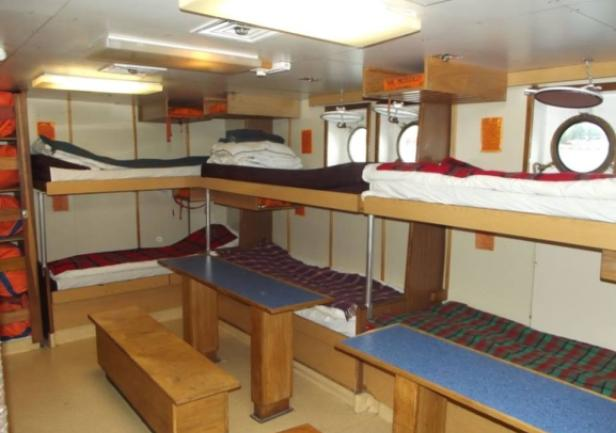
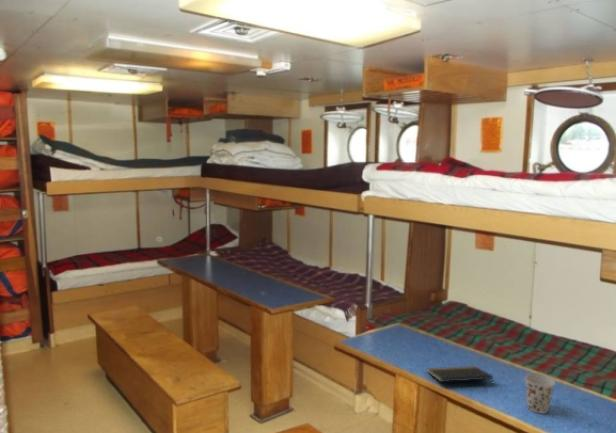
+ cup [524,372,556,415]
+ notepad [426,365,495,387]
